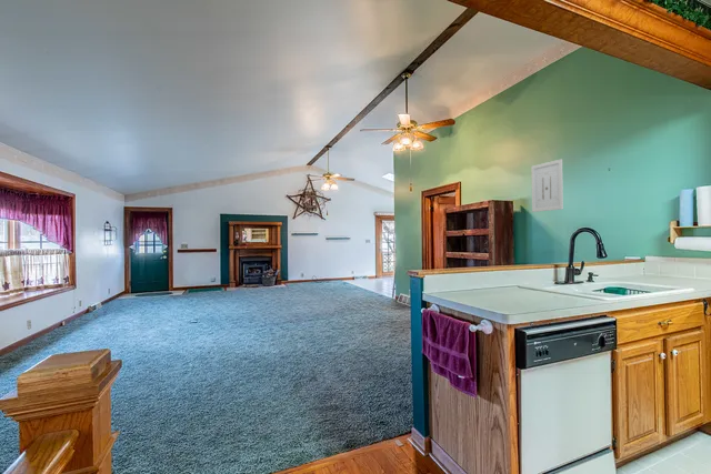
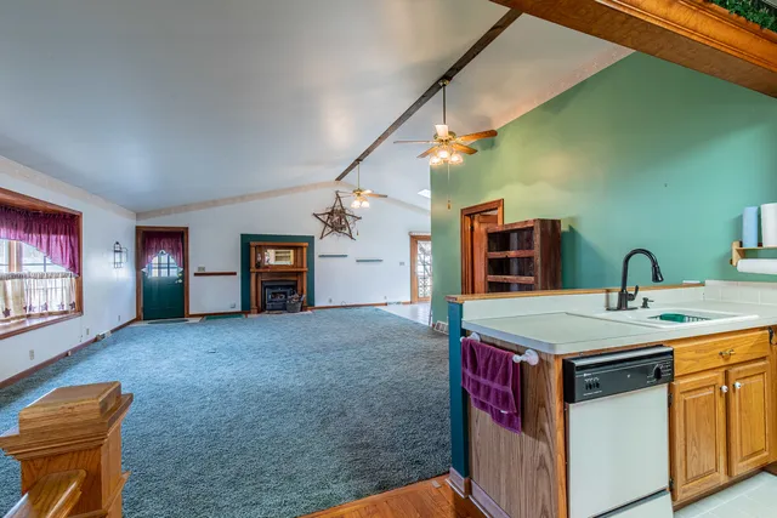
- wall art [530,158,564,213]
